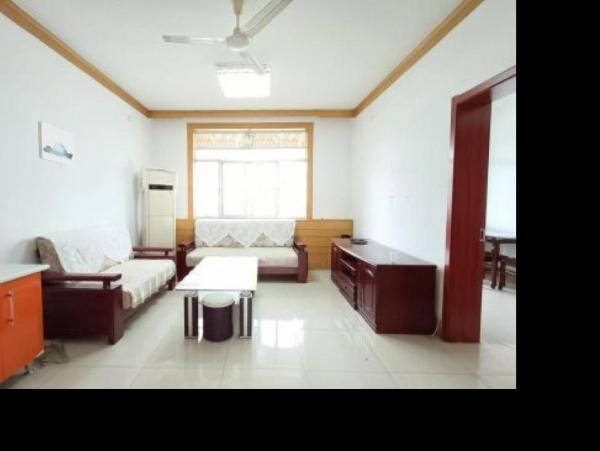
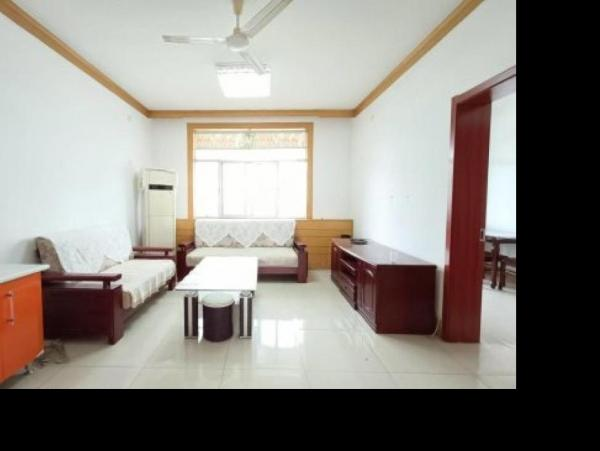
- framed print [37,121,75,167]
